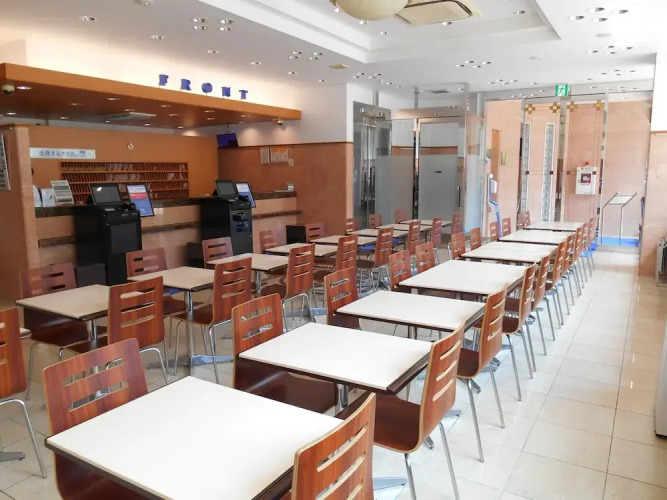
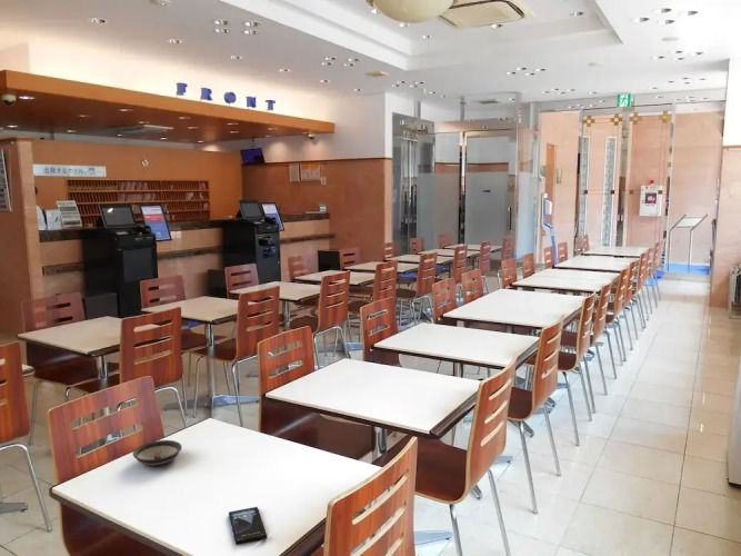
+ saucer [132,439,183,467]
+ smartphone [228,506,269,546]
